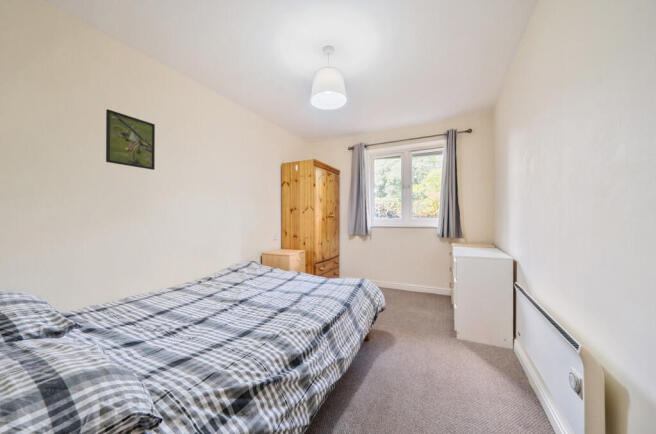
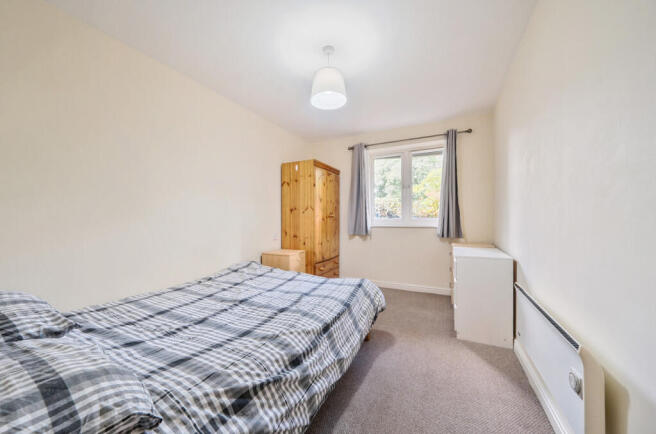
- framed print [105,108,156,171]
